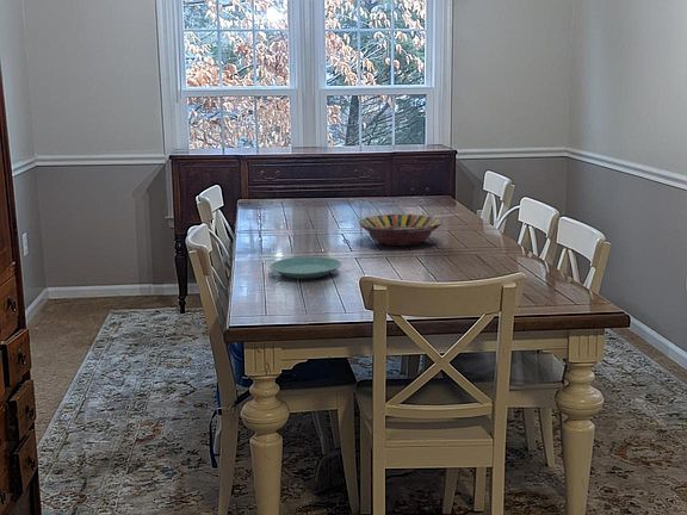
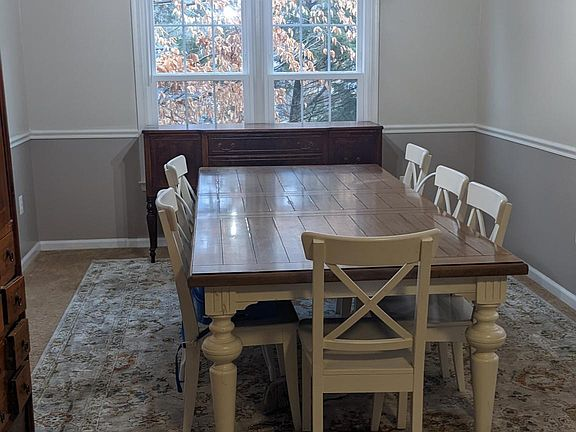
- serving bowl [357,213,444,247]
- plate [268,255,342,279]
